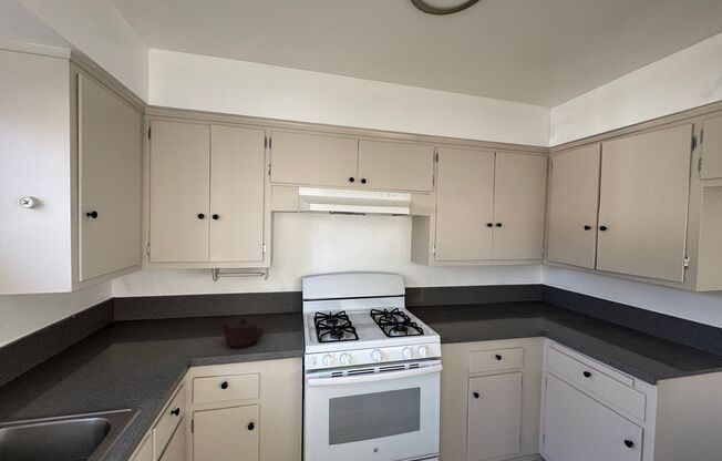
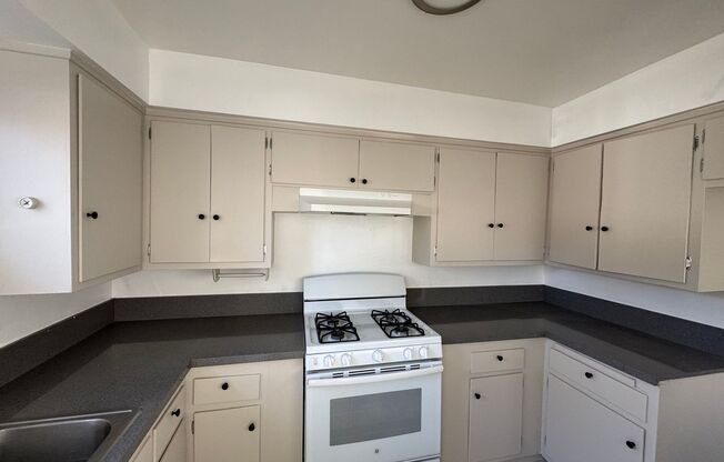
- teapot [218,318,265,348]
